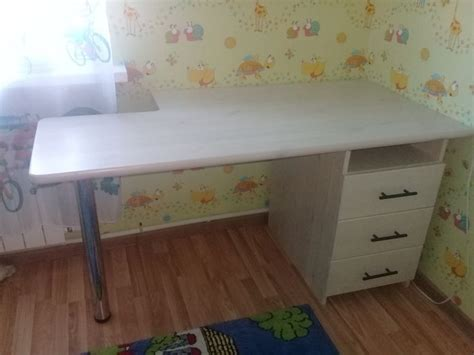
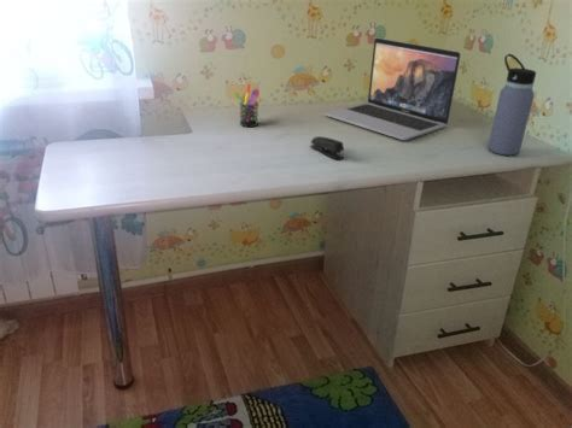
+ stapler [309,135,345,160]
+ laptop [323,36,462,141]
+ pen holder [233,83,261,128]
+ water bottle [488,53,537,157]
